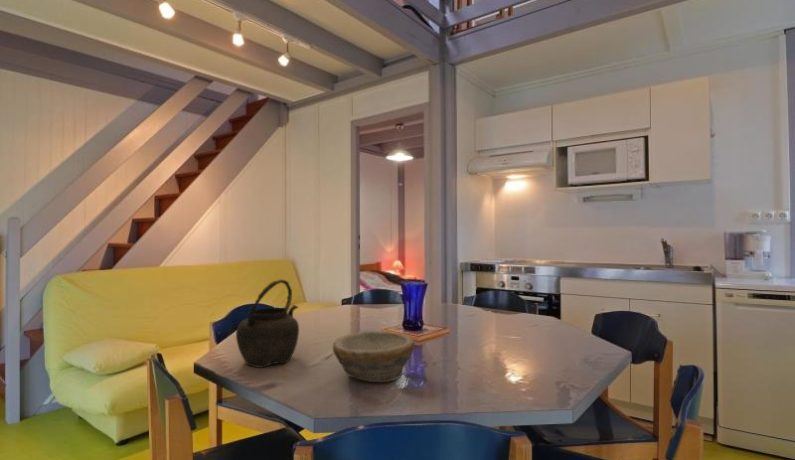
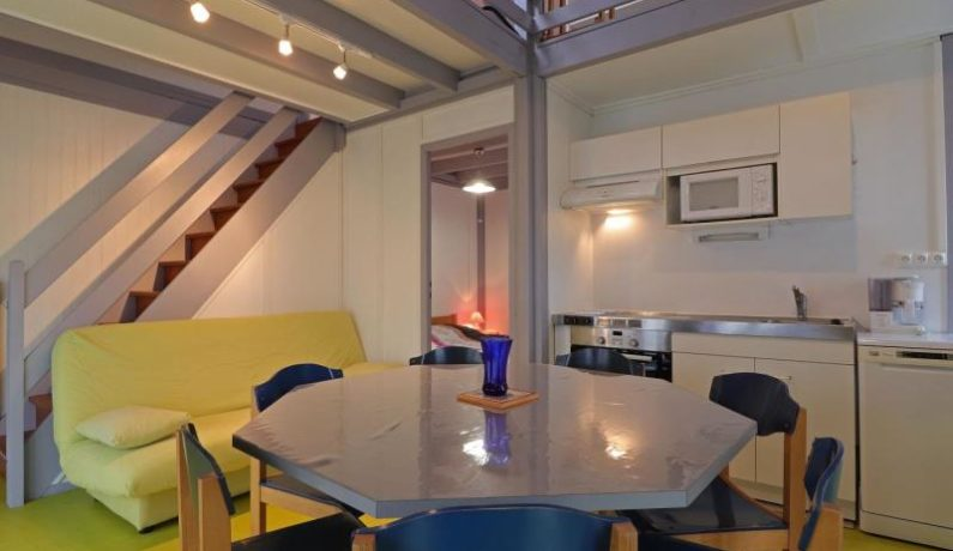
- kettle [235,279,300,368]
- bowl [332,330,416,383]
